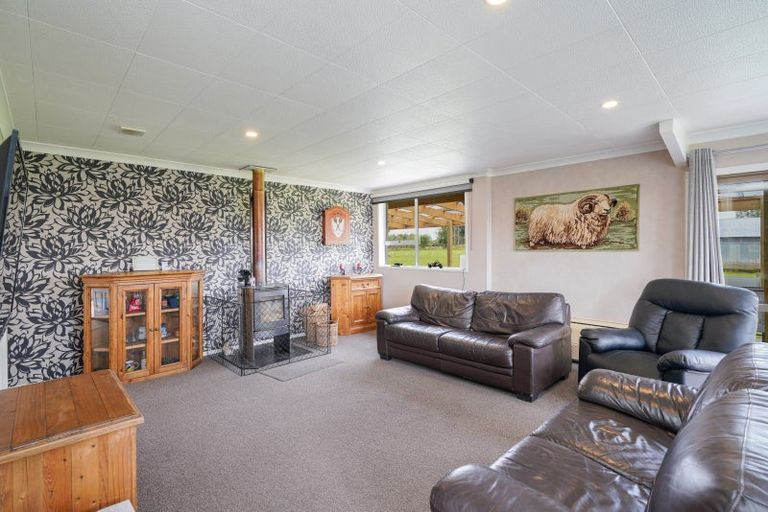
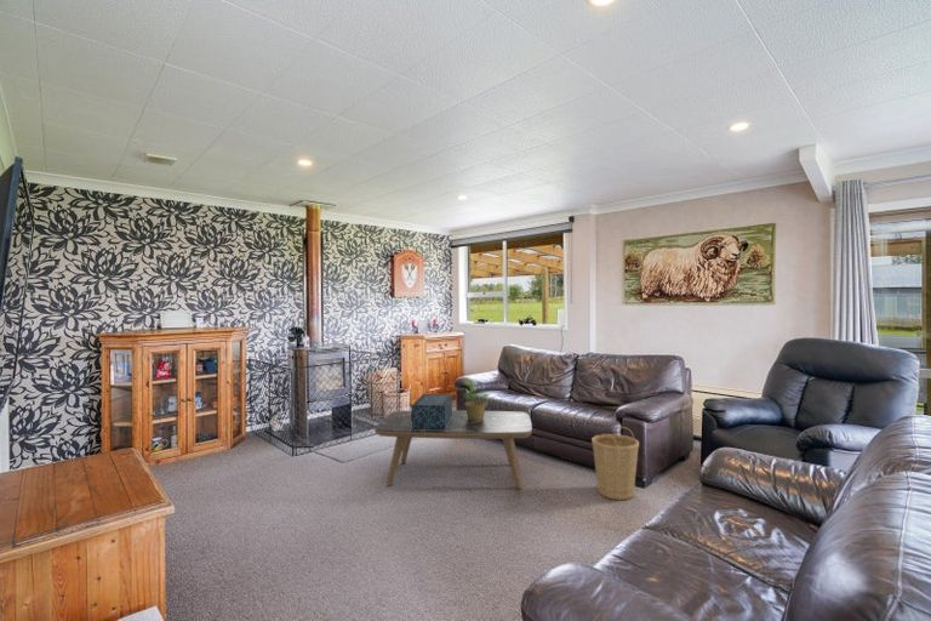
+ coffee table [373,409,533,490]
+ decorative box [410,393,453,429]
+ potted plant [461,378,491,421]
+ basket [590,426,640,501]
